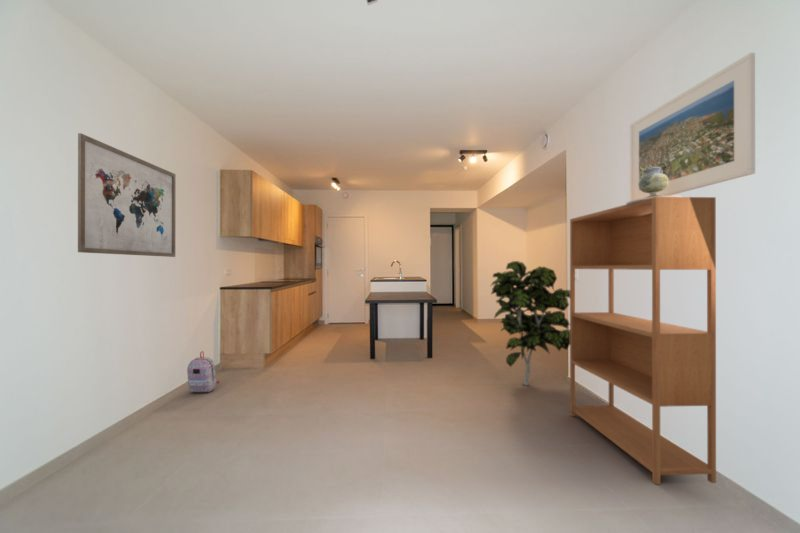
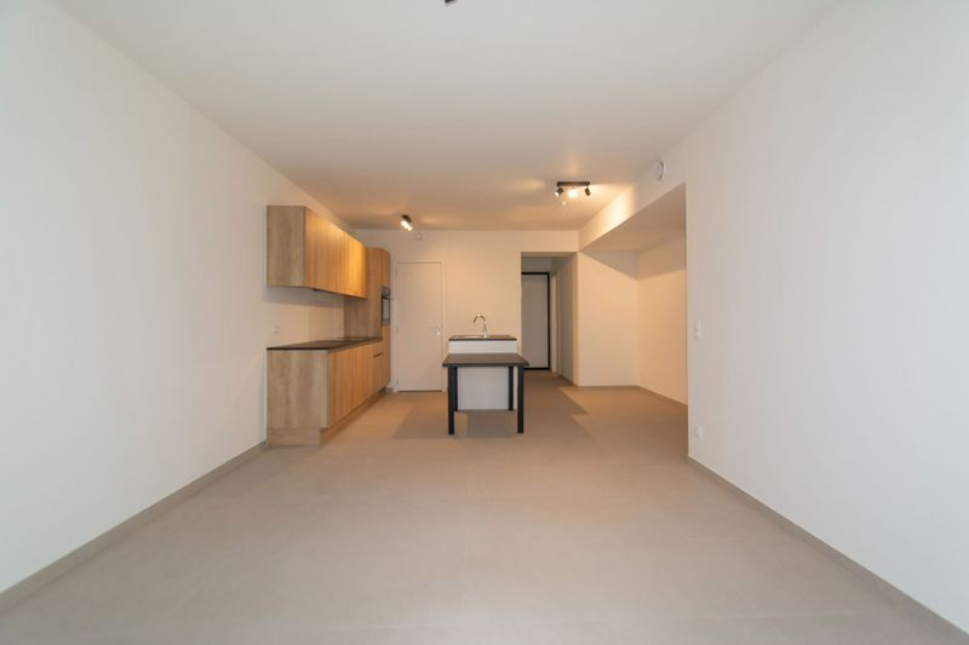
- wall art [77,132,177,258]
- indoor plant [490,260,570,387]
- bookshelf [569,196,717,485]
- decorative vase [625,163,684,205]
- backpack [186,350,220,393]
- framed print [629,52,756,201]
